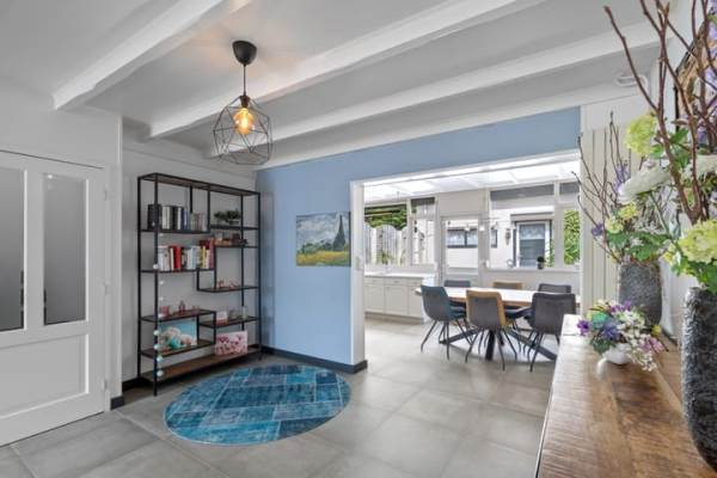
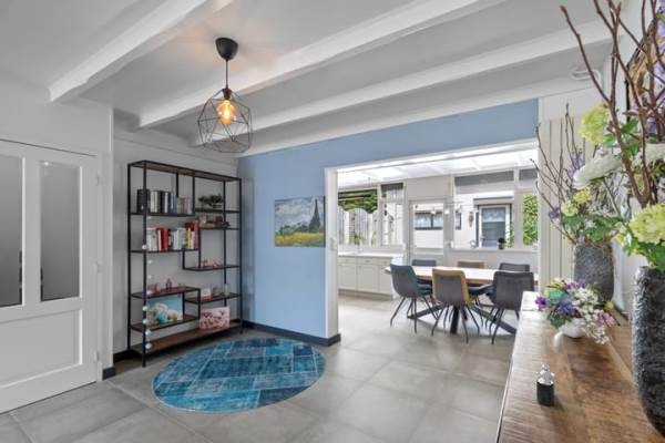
+ candle [533,364,556,408]
